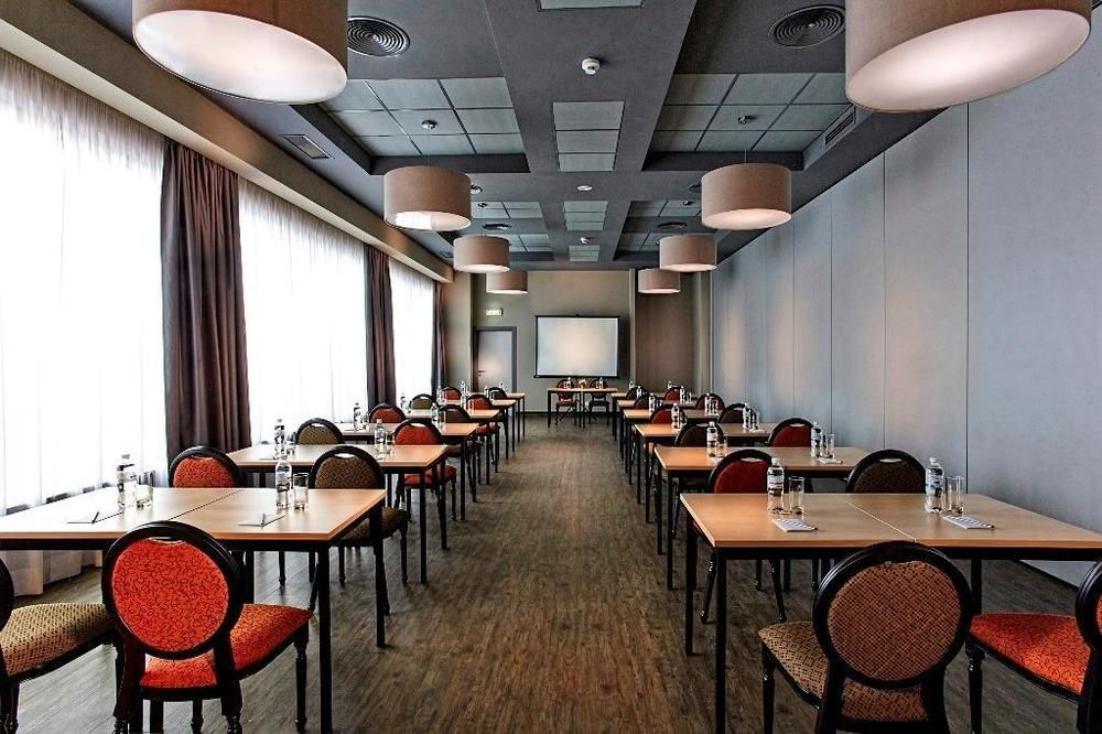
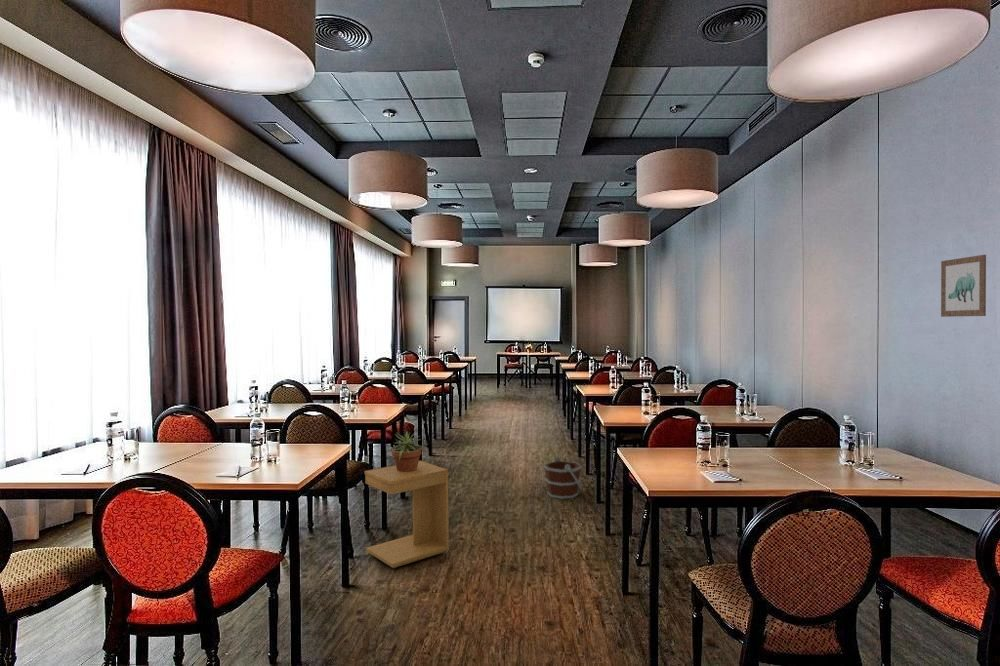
+ wall art [940,254,987,318]
+ side table [364,460,450,569]
+ bucket [543,455,583,500]
+ potted plant [386,430,427,472]
